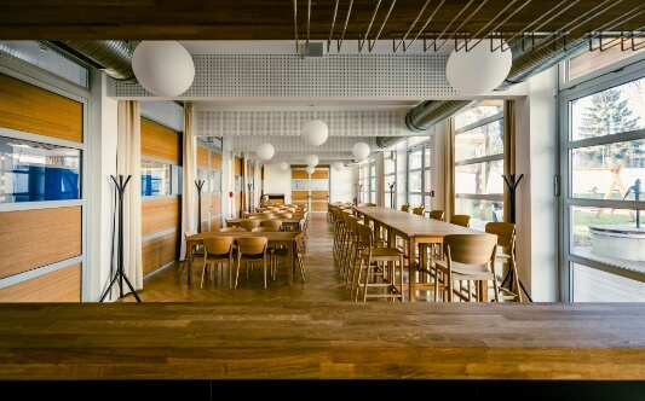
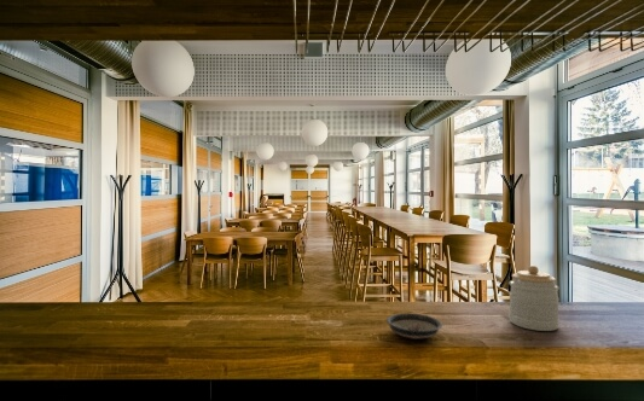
+ jar [507,265,561,332]
+ saucer [385,313,443,341]
